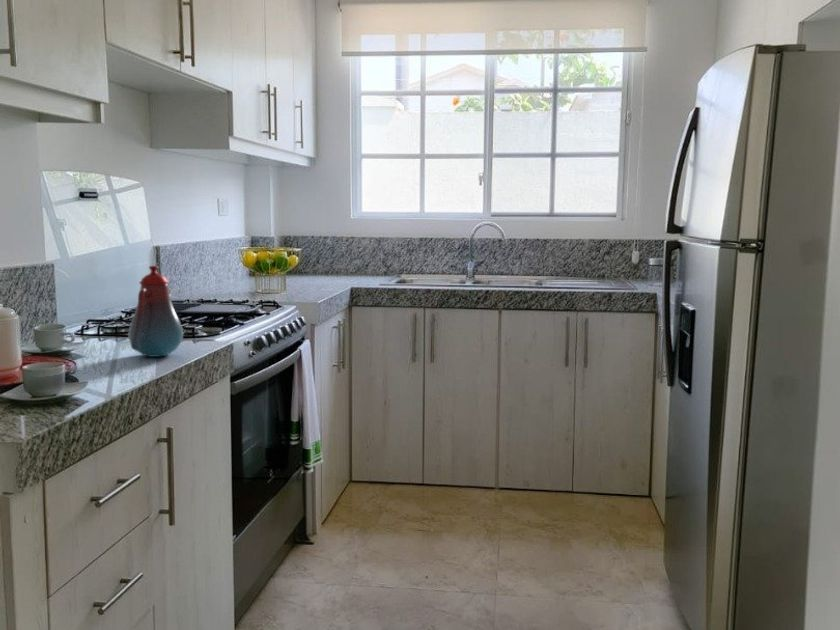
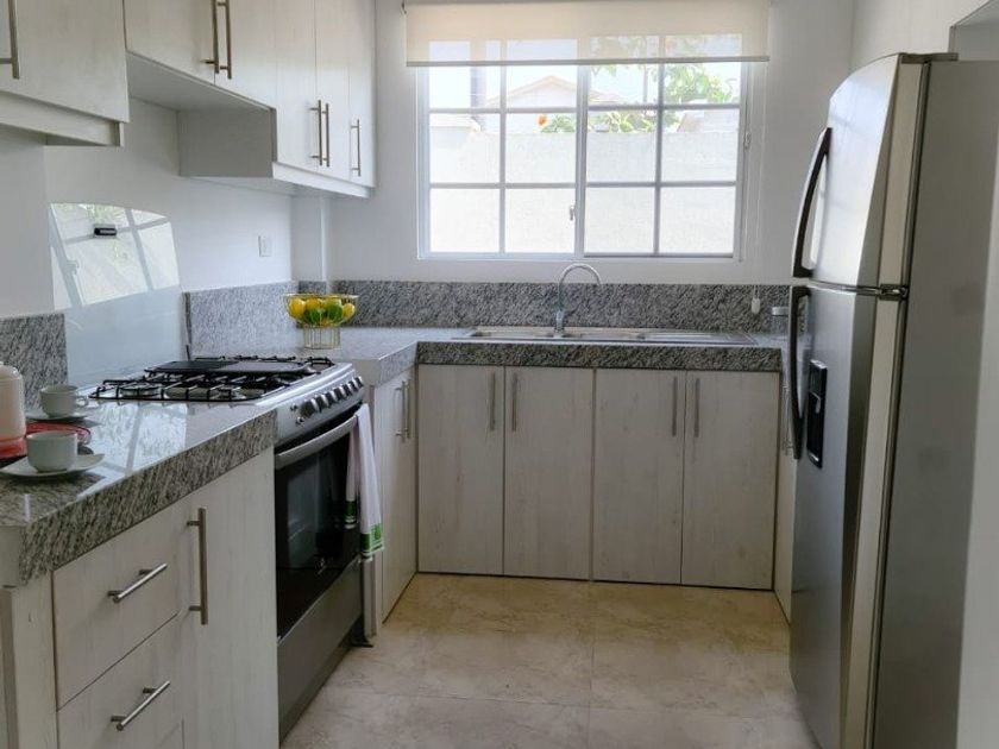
- teakettle [127,265,184,358]
